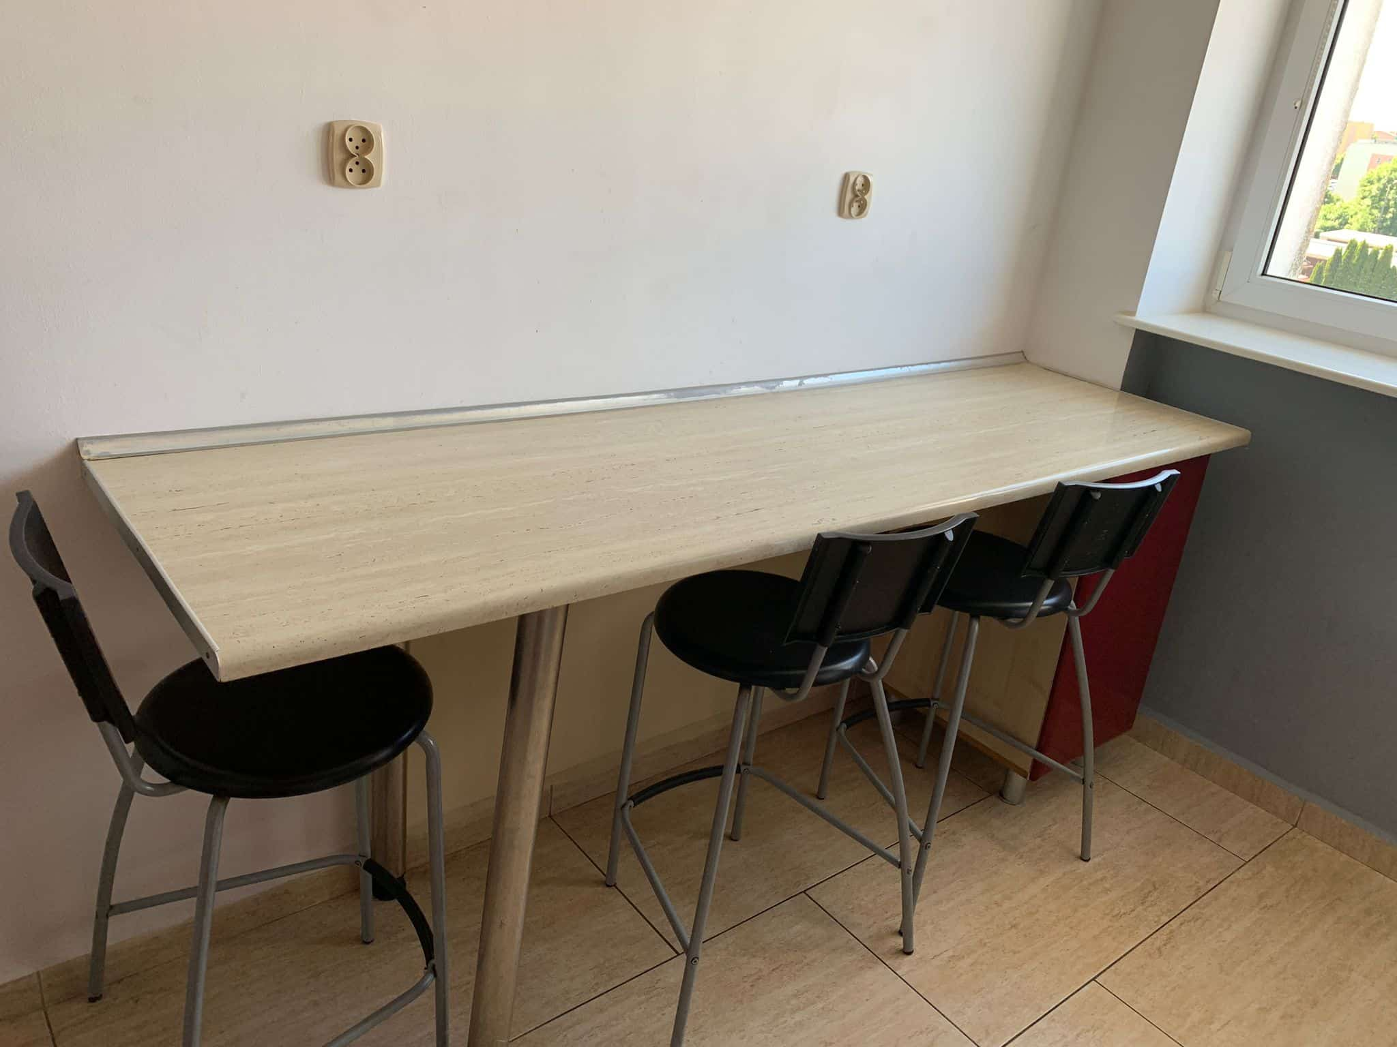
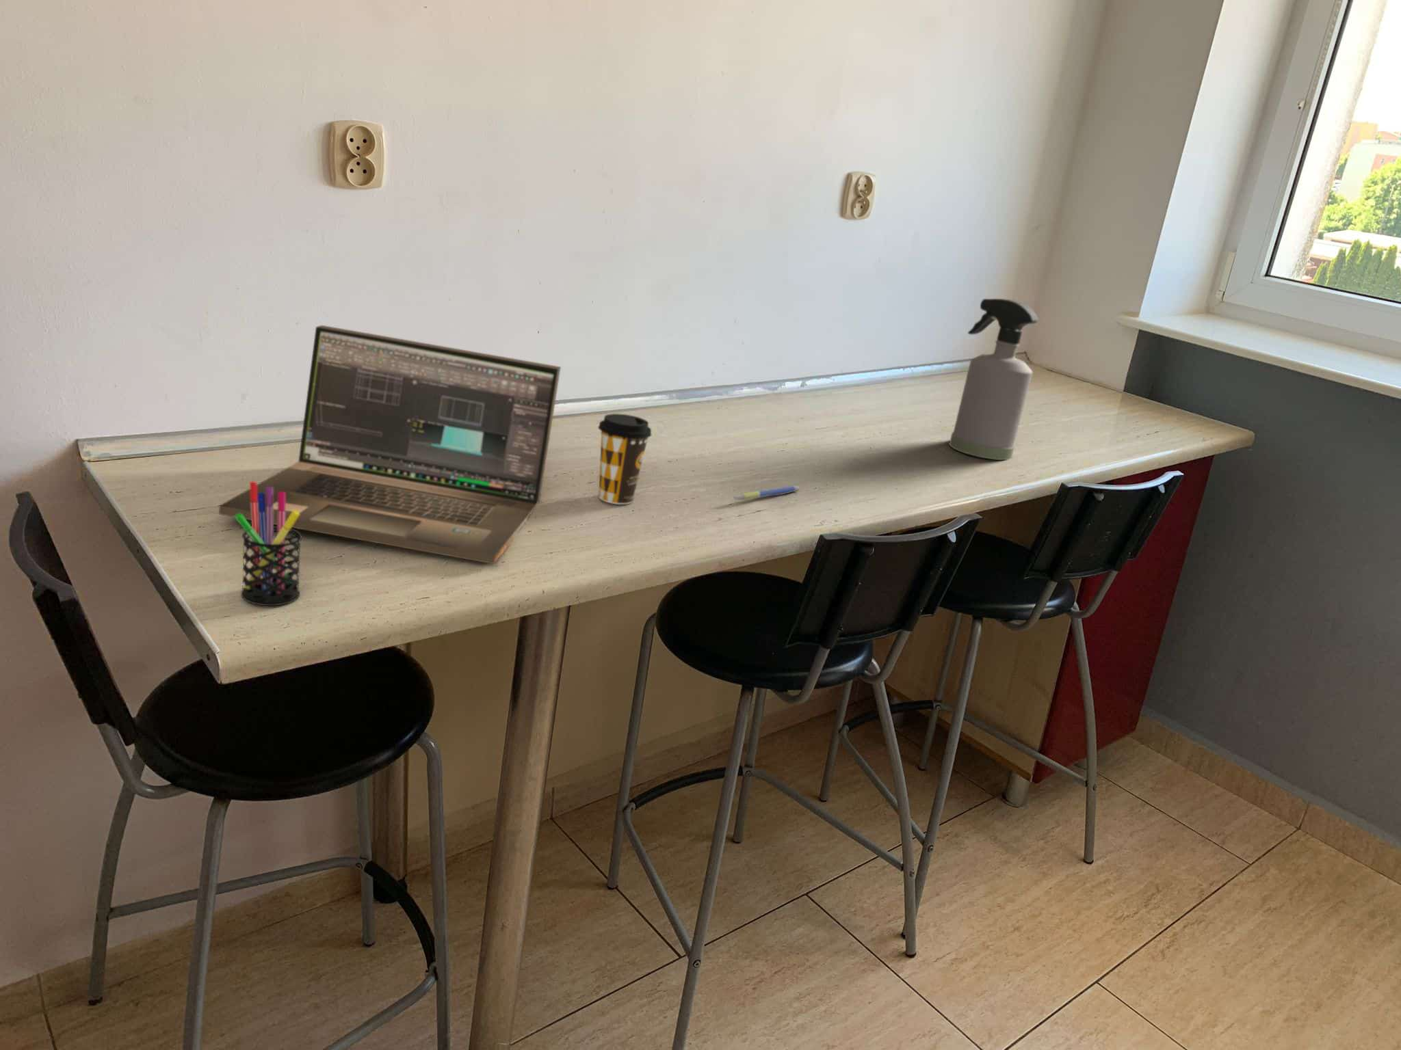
+ spray bottle [948,298,1038,461]
+ pen holder [234,481,303,607]
+ coffee cup [597,413,652,505]
+ pen [732,485,800,501]
+ laptop [218,324,562,565]
